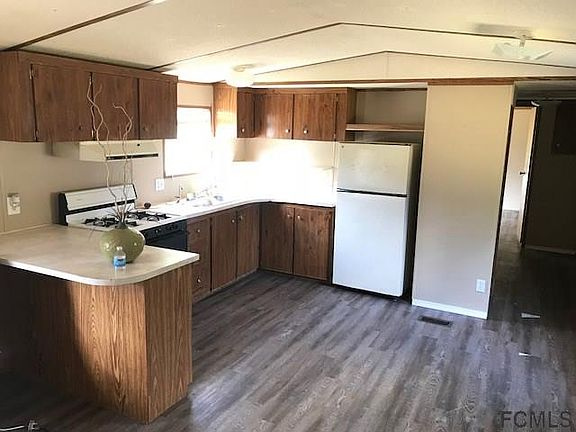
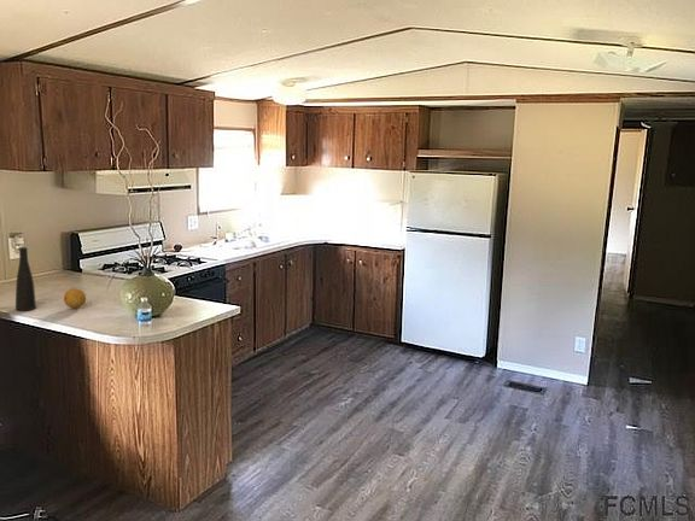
+ fruit [63,287,87,310]
+ vase [14,246,37,311]
